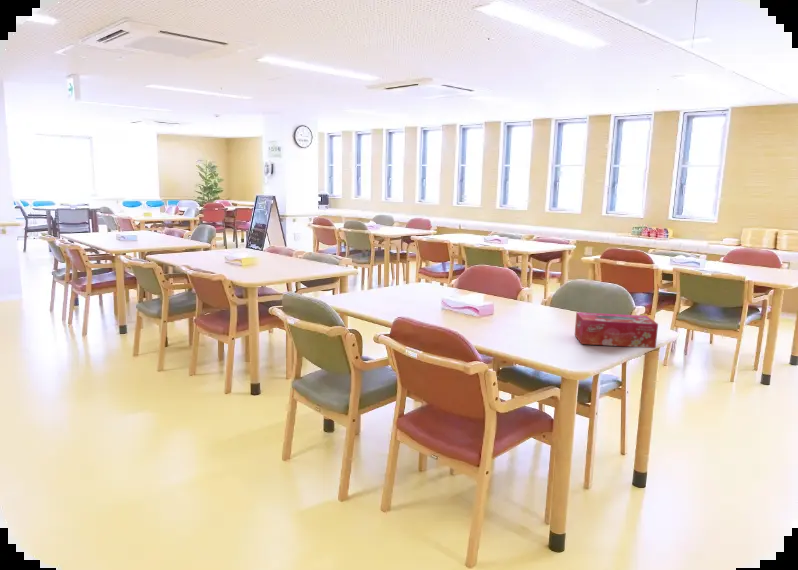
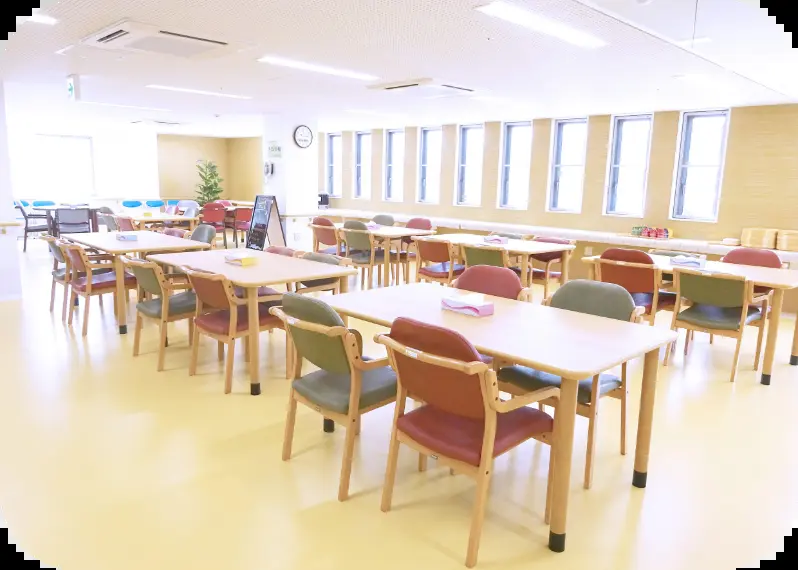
- tissue box [574,311,659,349]
